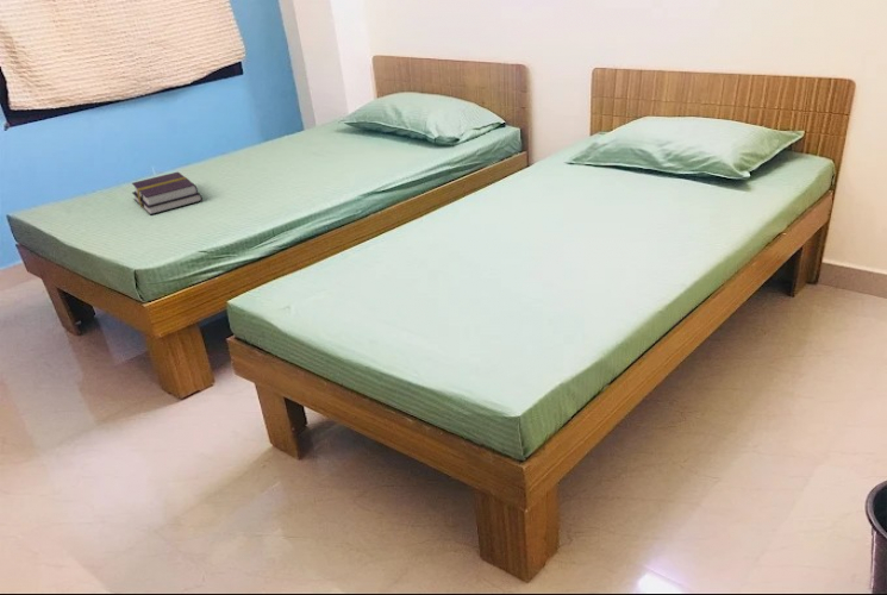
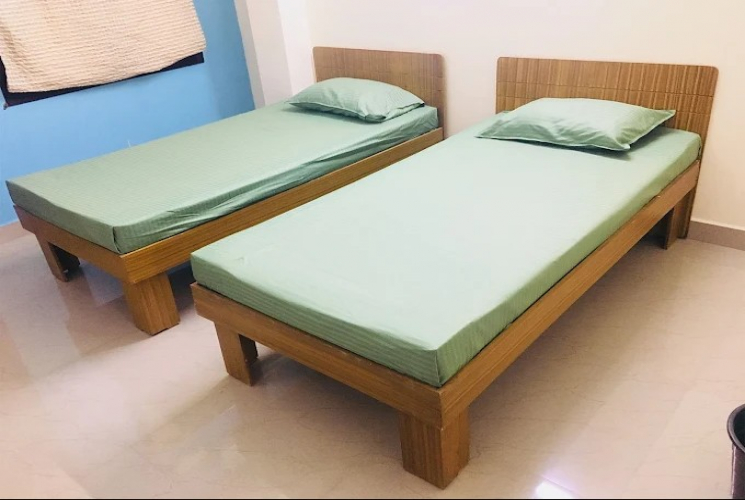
- book [131,171,204,217]
